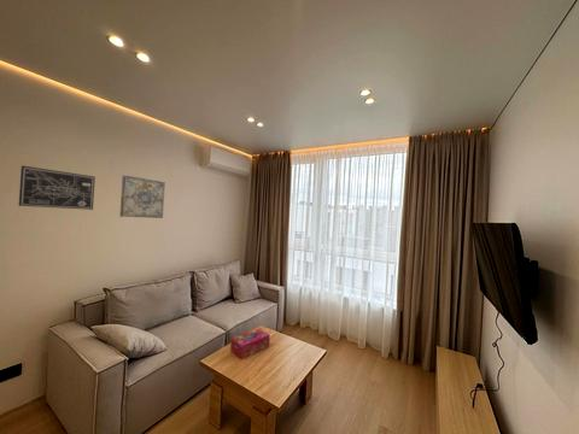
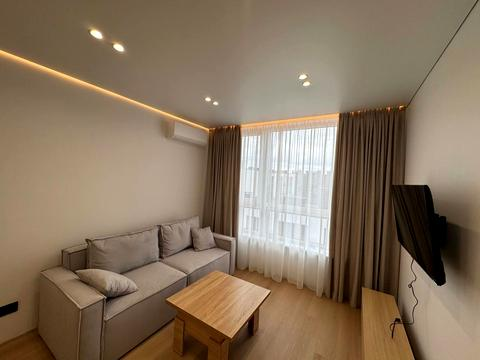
- wall art [18,164,96,211]
- tissue box [229,327,271,360]
- wall art [119,175,166,219]
